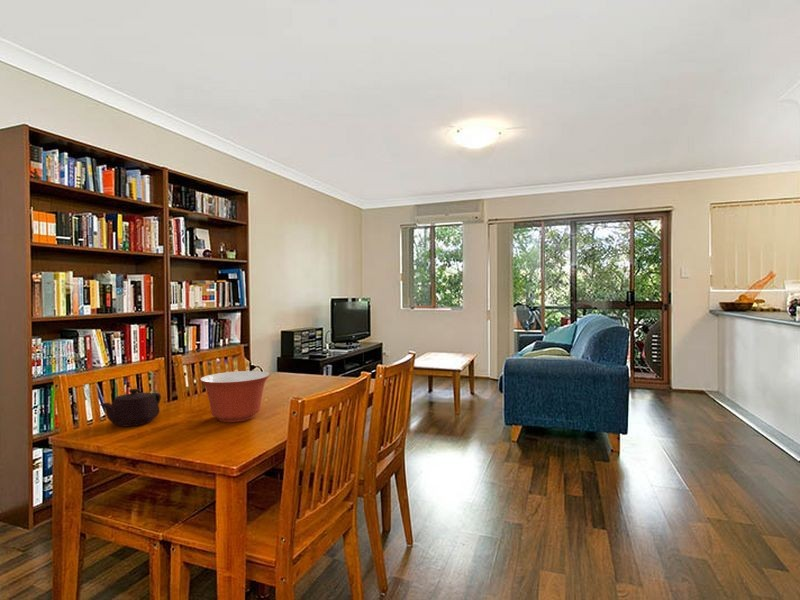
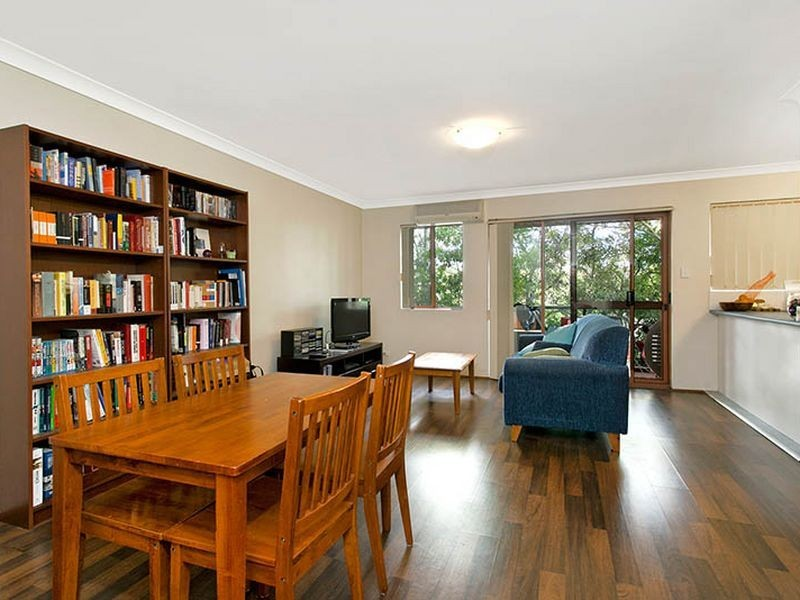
- teapot [99,388,162,428]
- mixing bowl [199,370,271,423]
